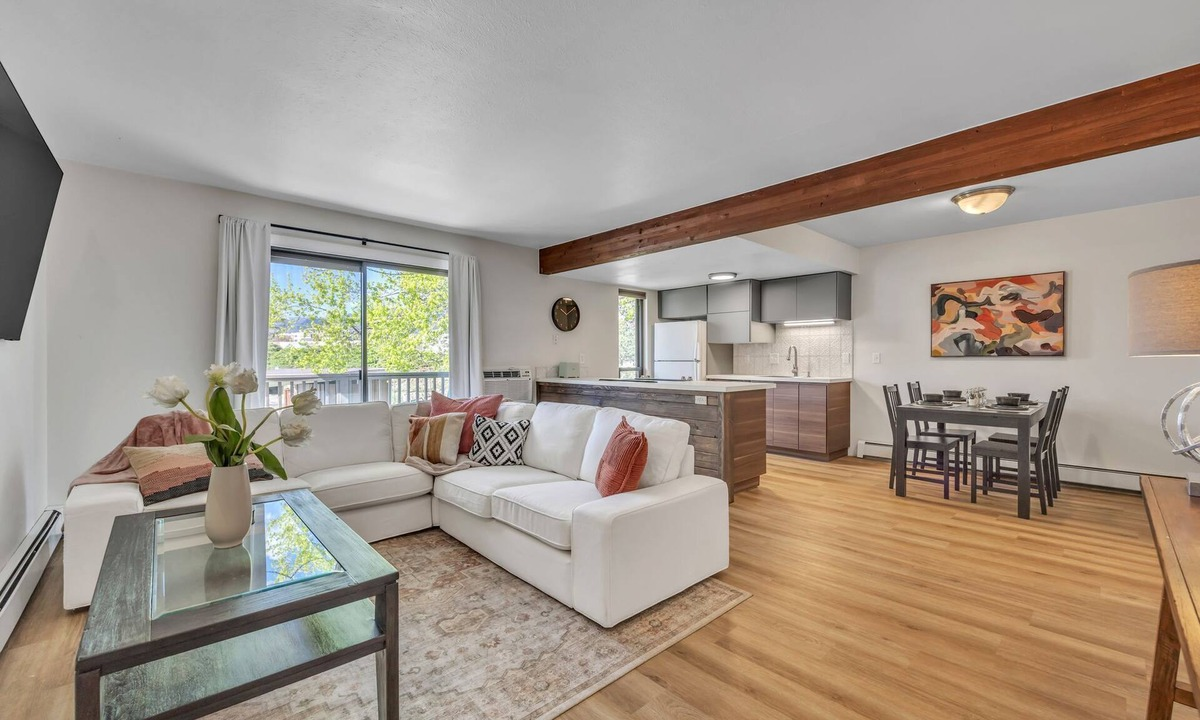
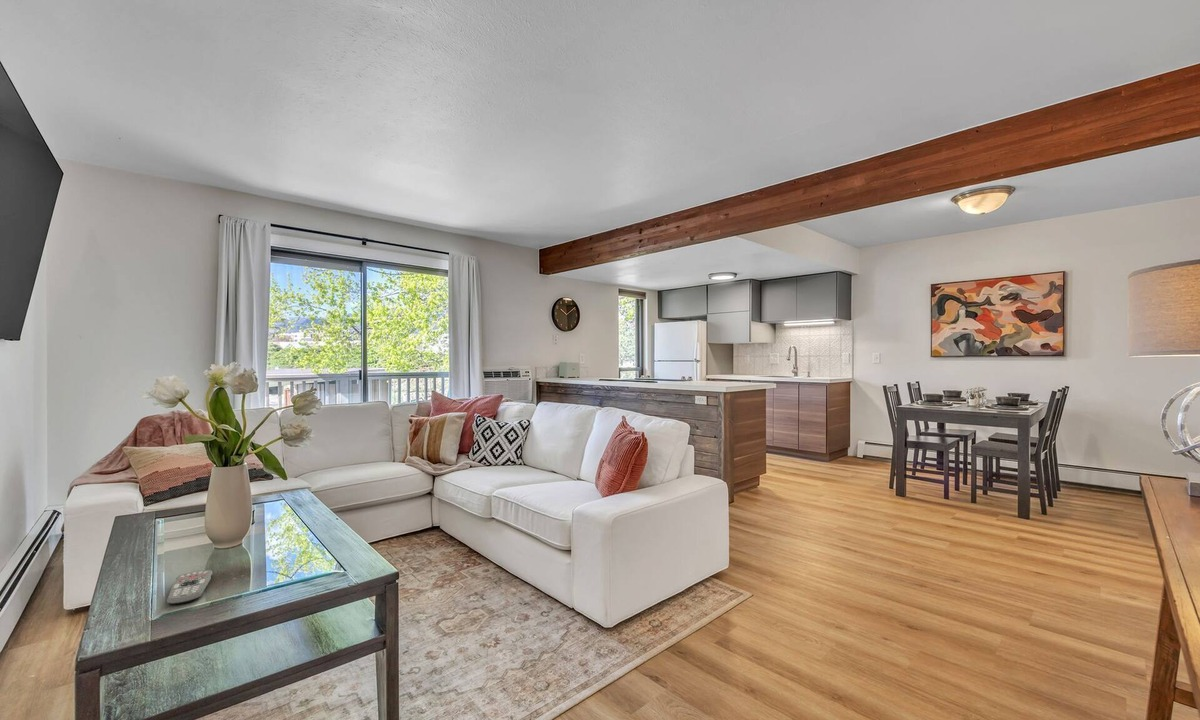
+ remote control [166,569,213,606]
